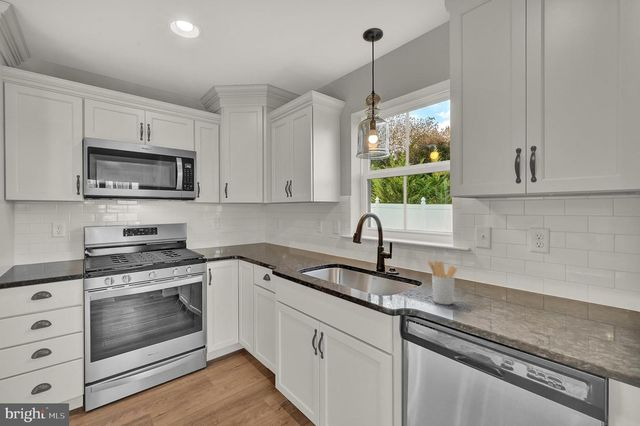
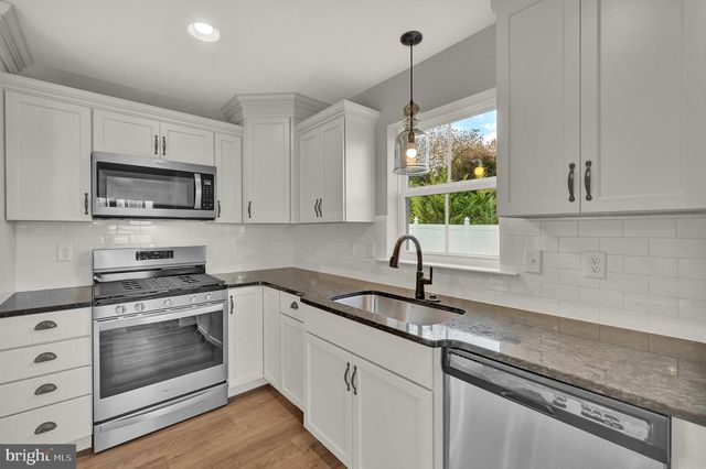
- utensil holder [427,260,458,306]
